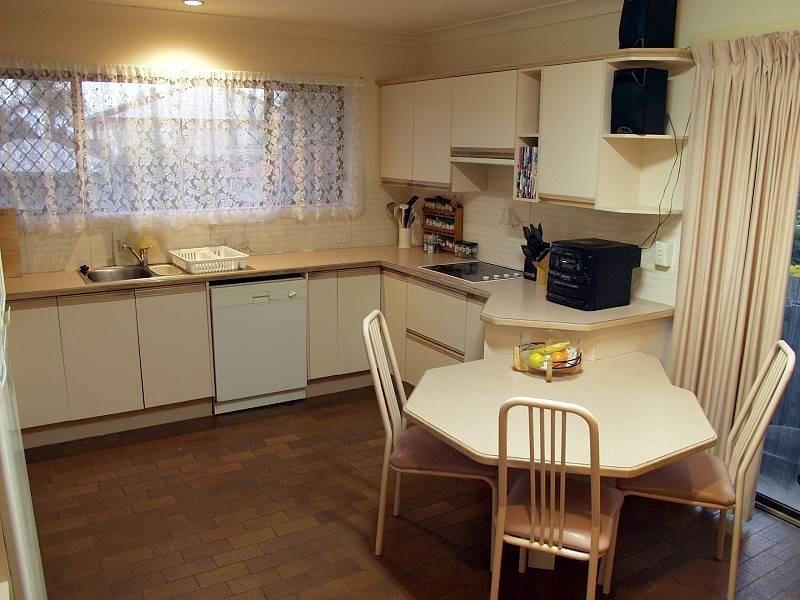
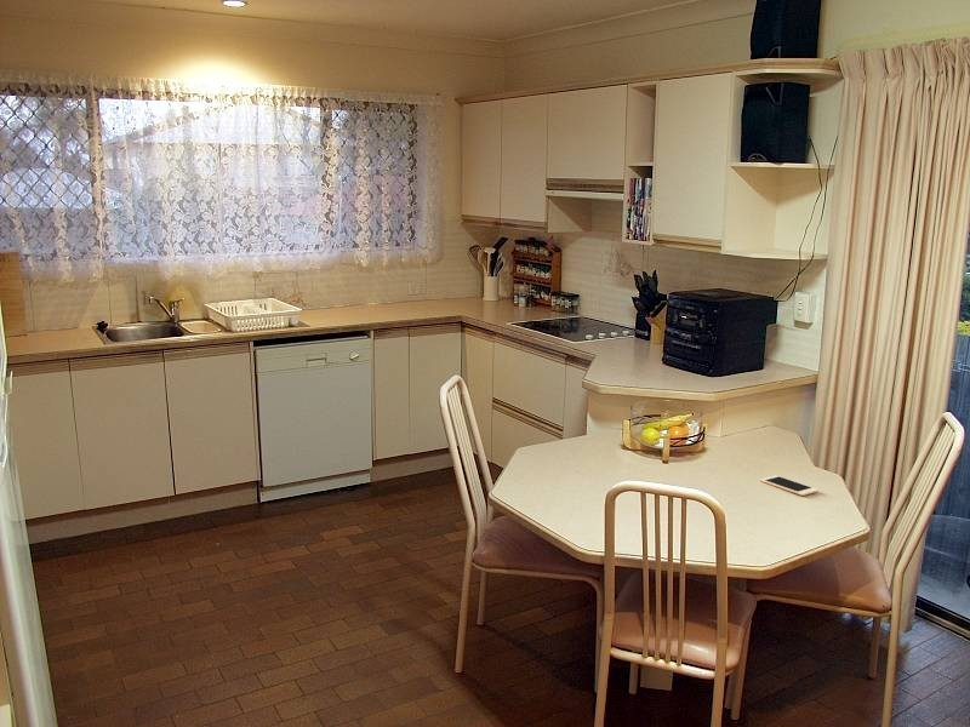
+ cell phone [759,474,820,497]
